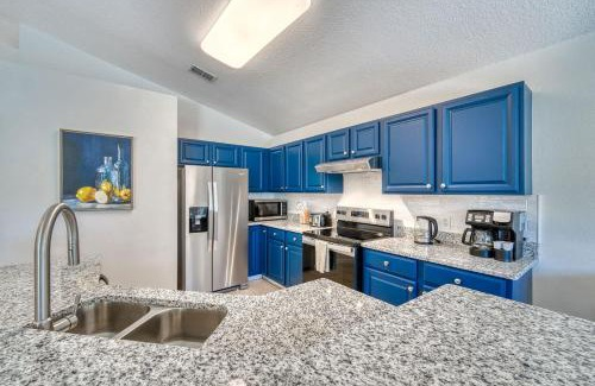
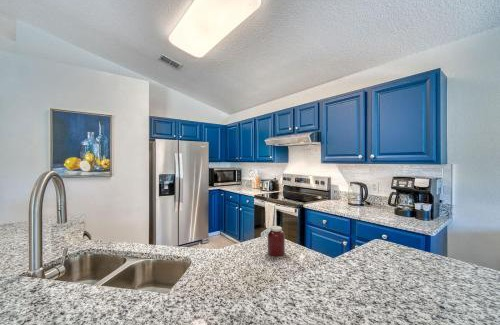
+ jar [259,225,286,257]
